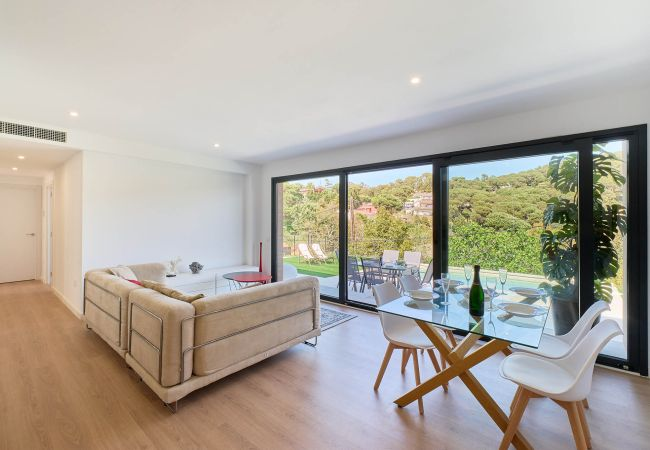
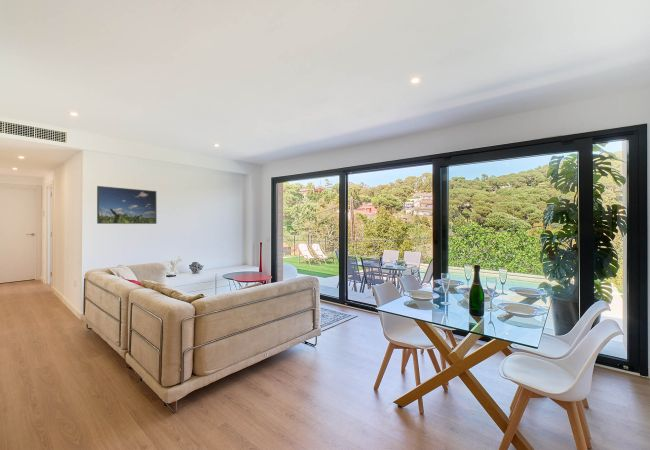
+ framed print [96,185,157,225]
